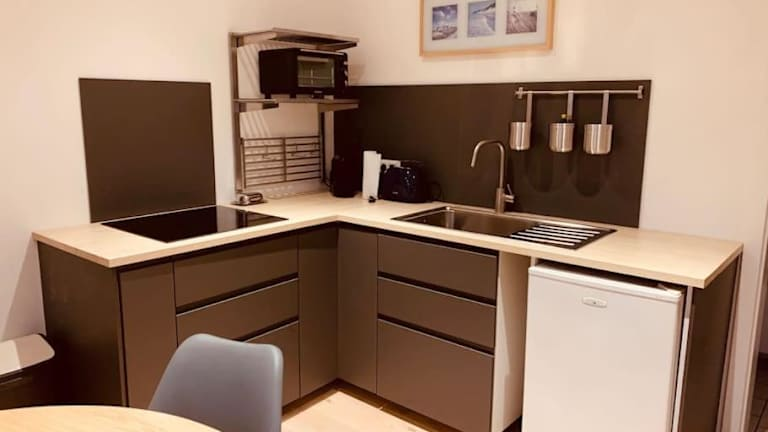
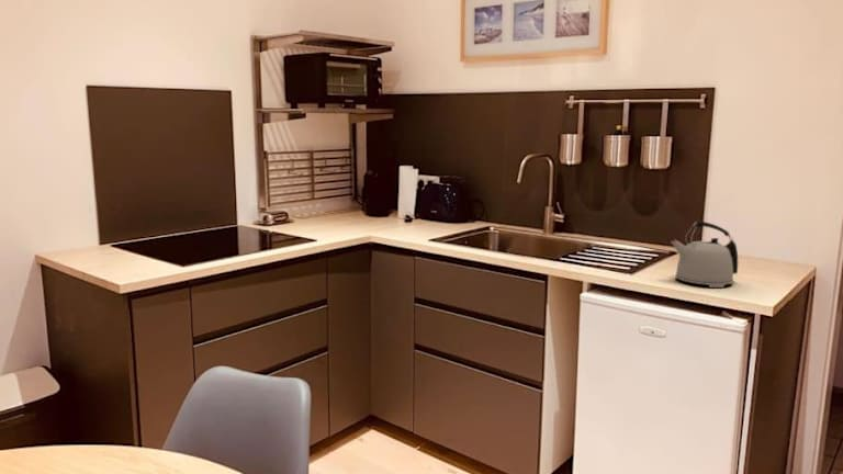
+ kettle [670,219,739,289]
